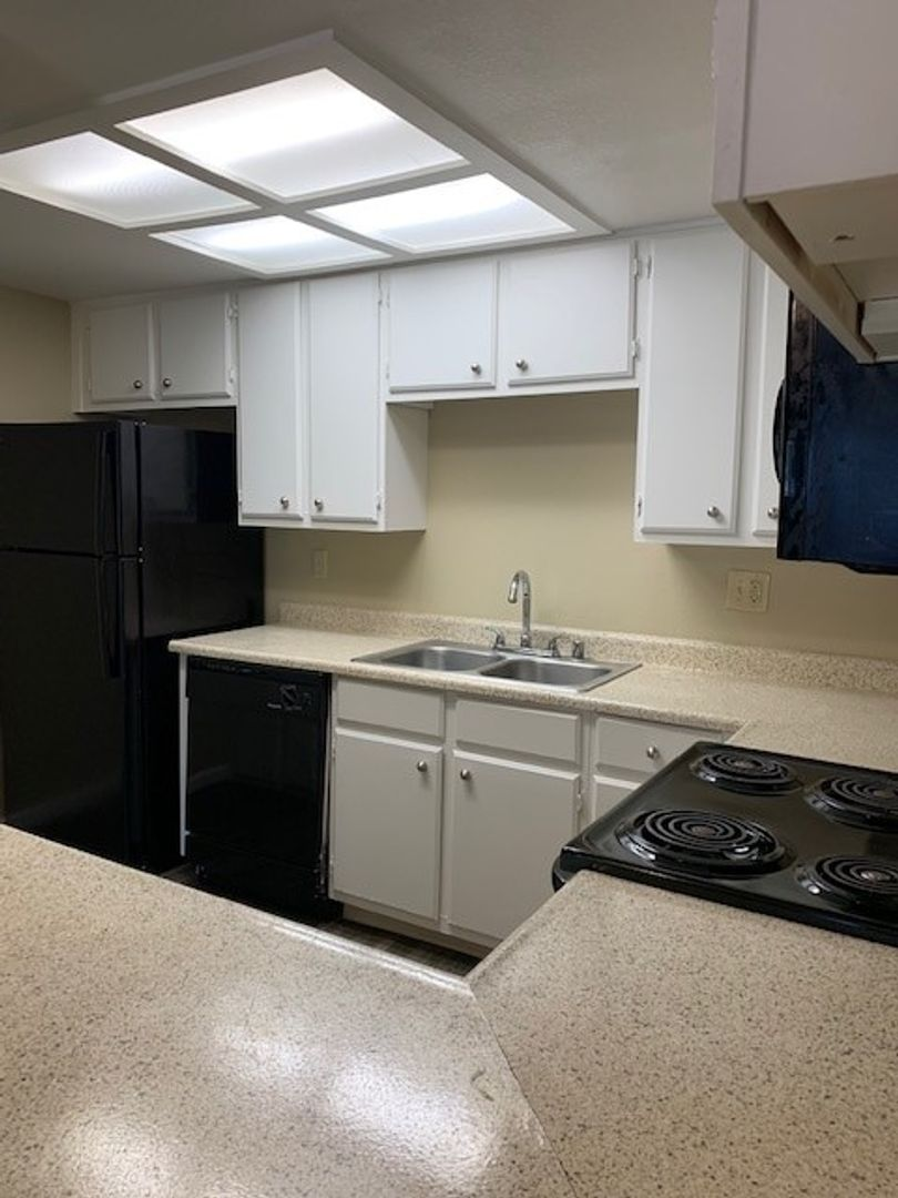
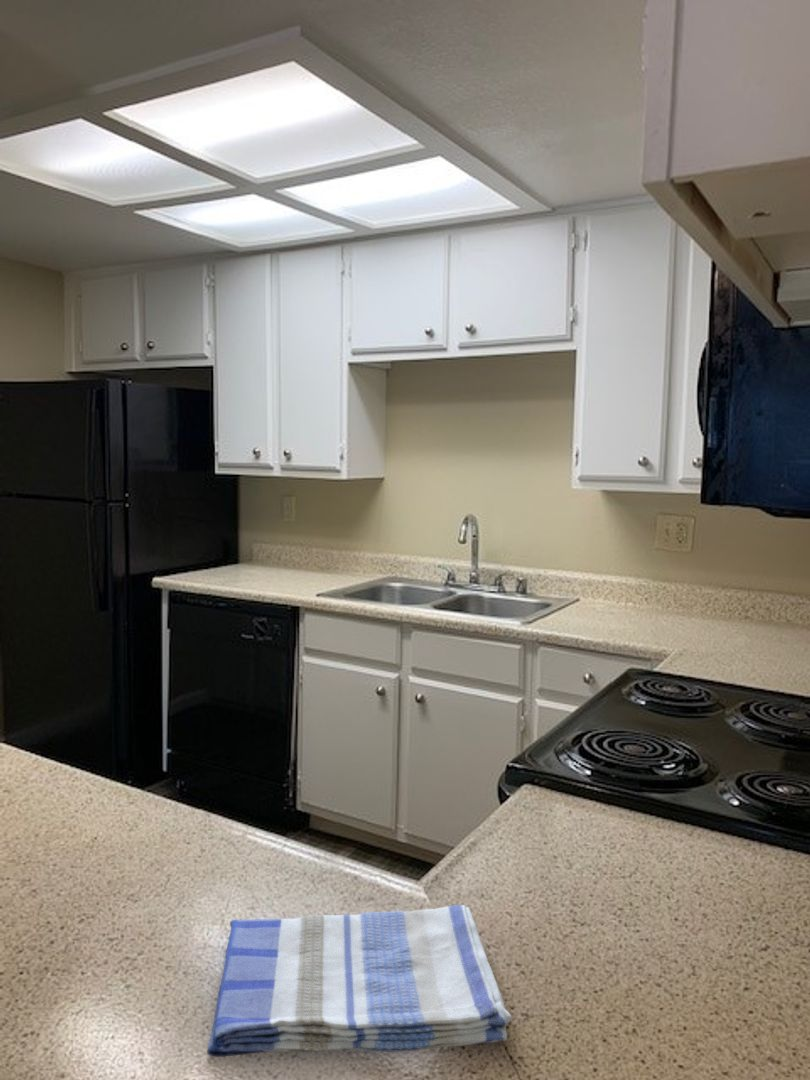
+ dish towel [206,904,513,1058]
